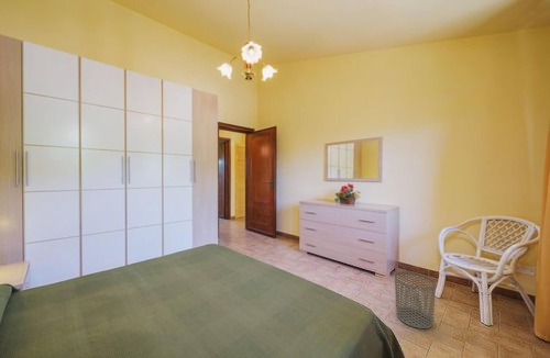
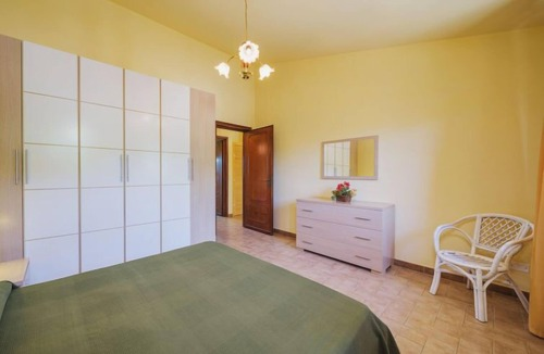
- waste bin [394,270,437,329]
